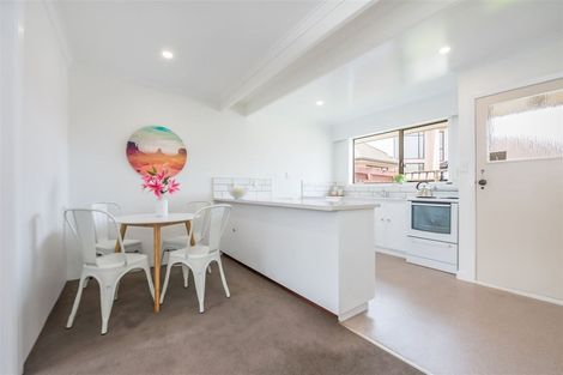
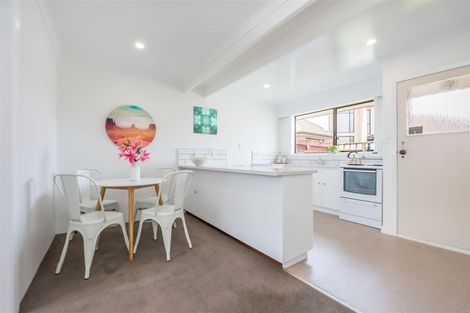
+ wall art [192,105,218,136]
